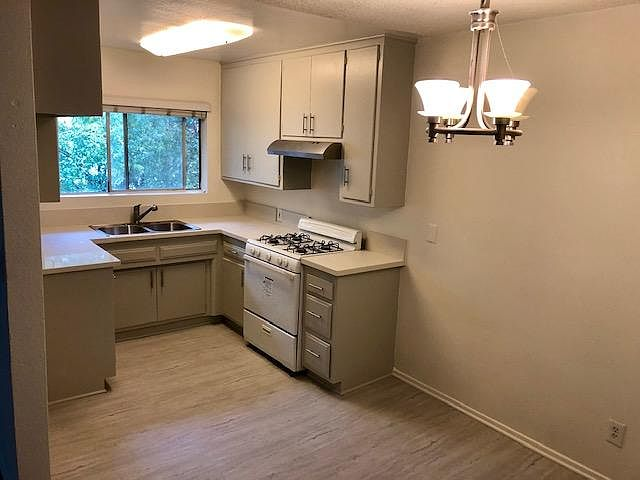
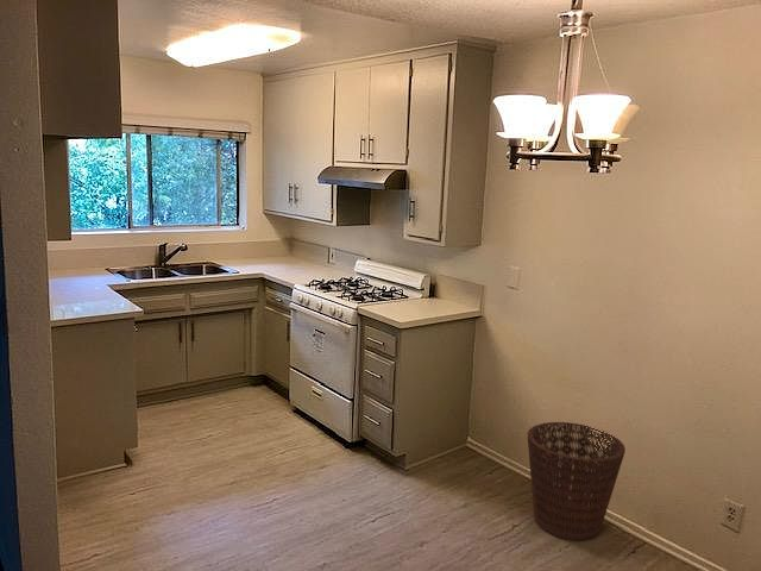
+ basket [527,421,627,541]
